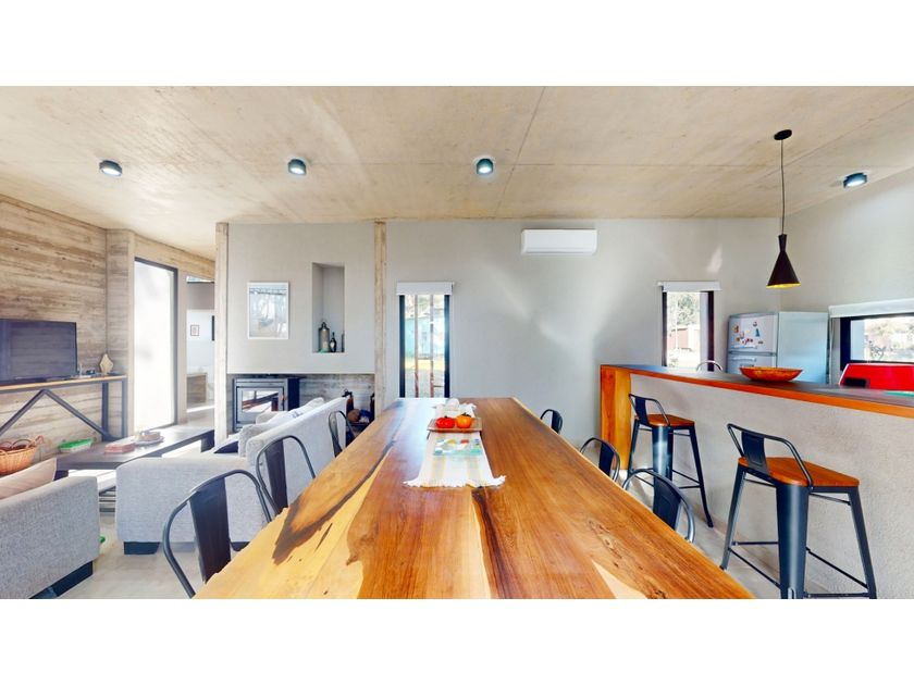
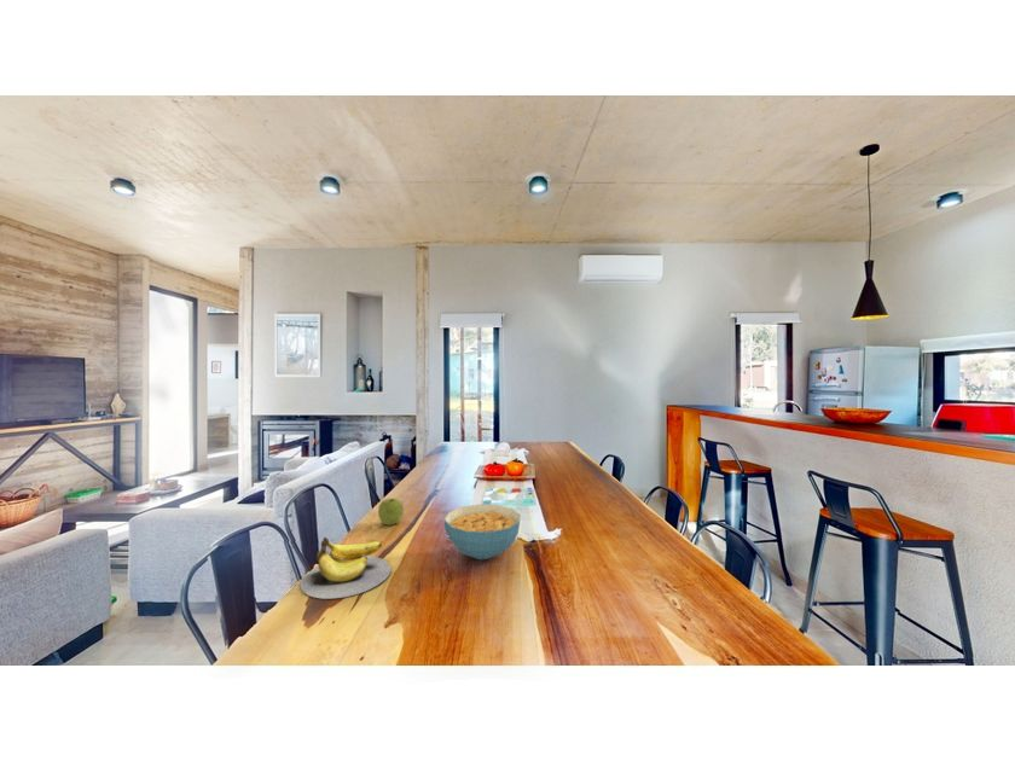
+ banana [298,536,392,600]
+ cereal bowl [442,504,522,560]
+ fruit [377,498,405,527]
